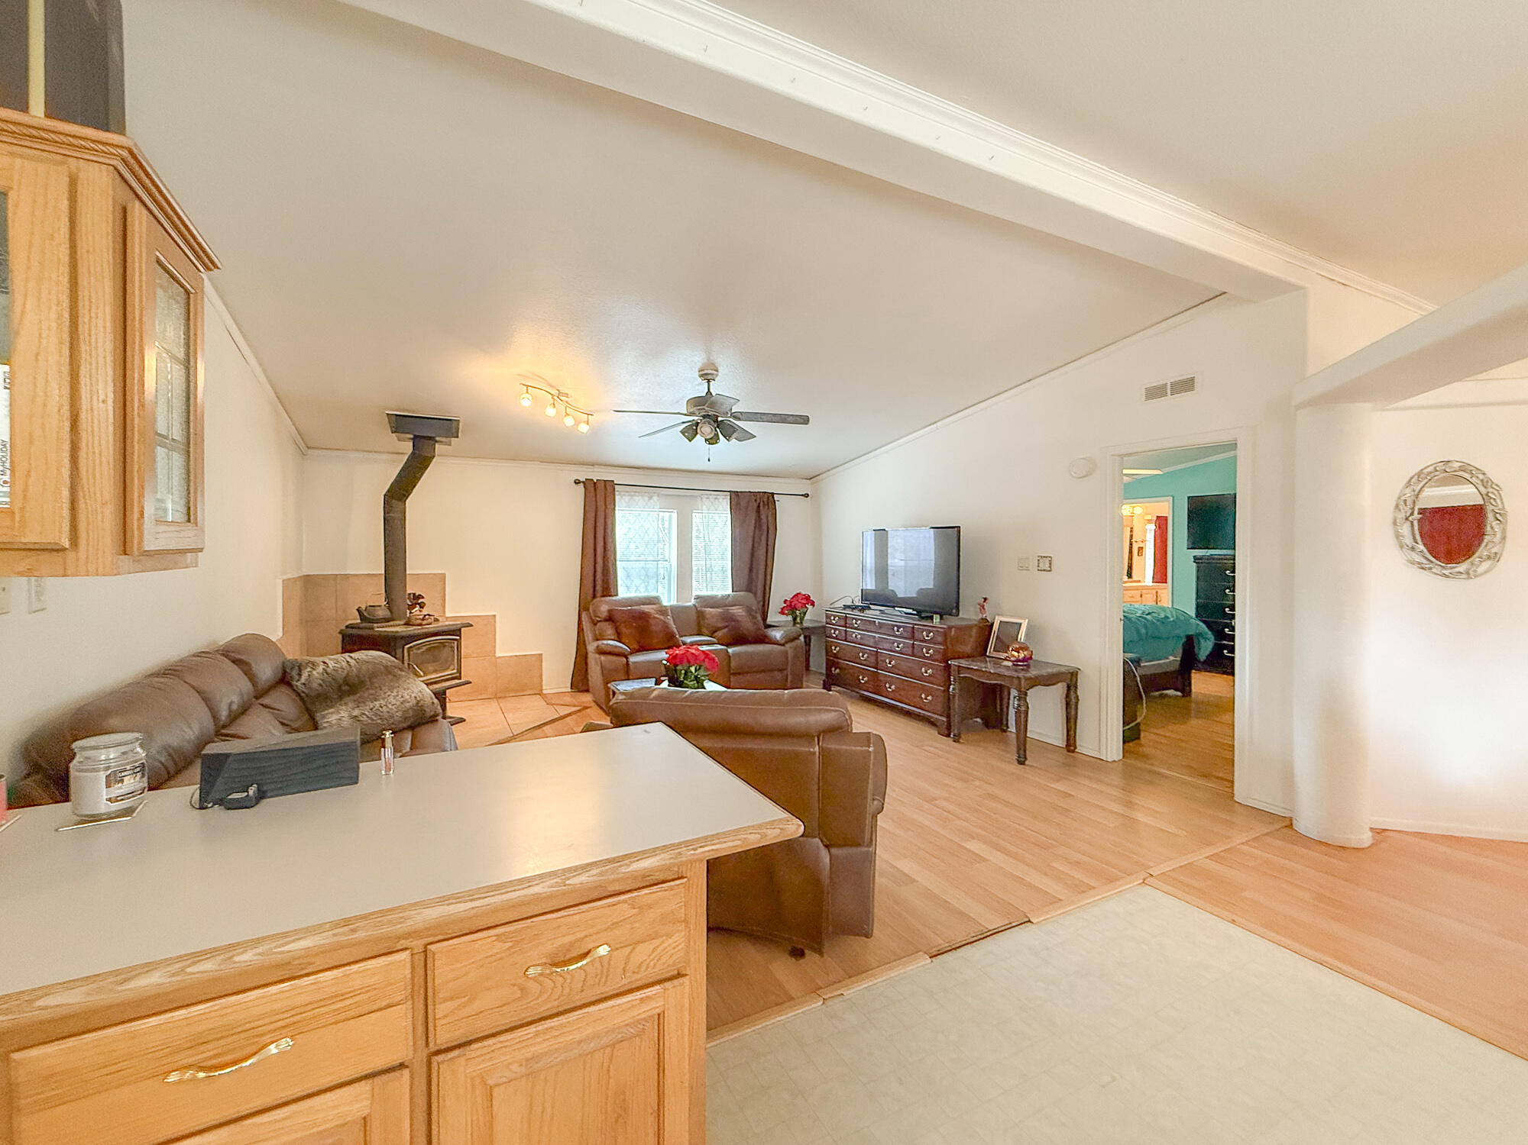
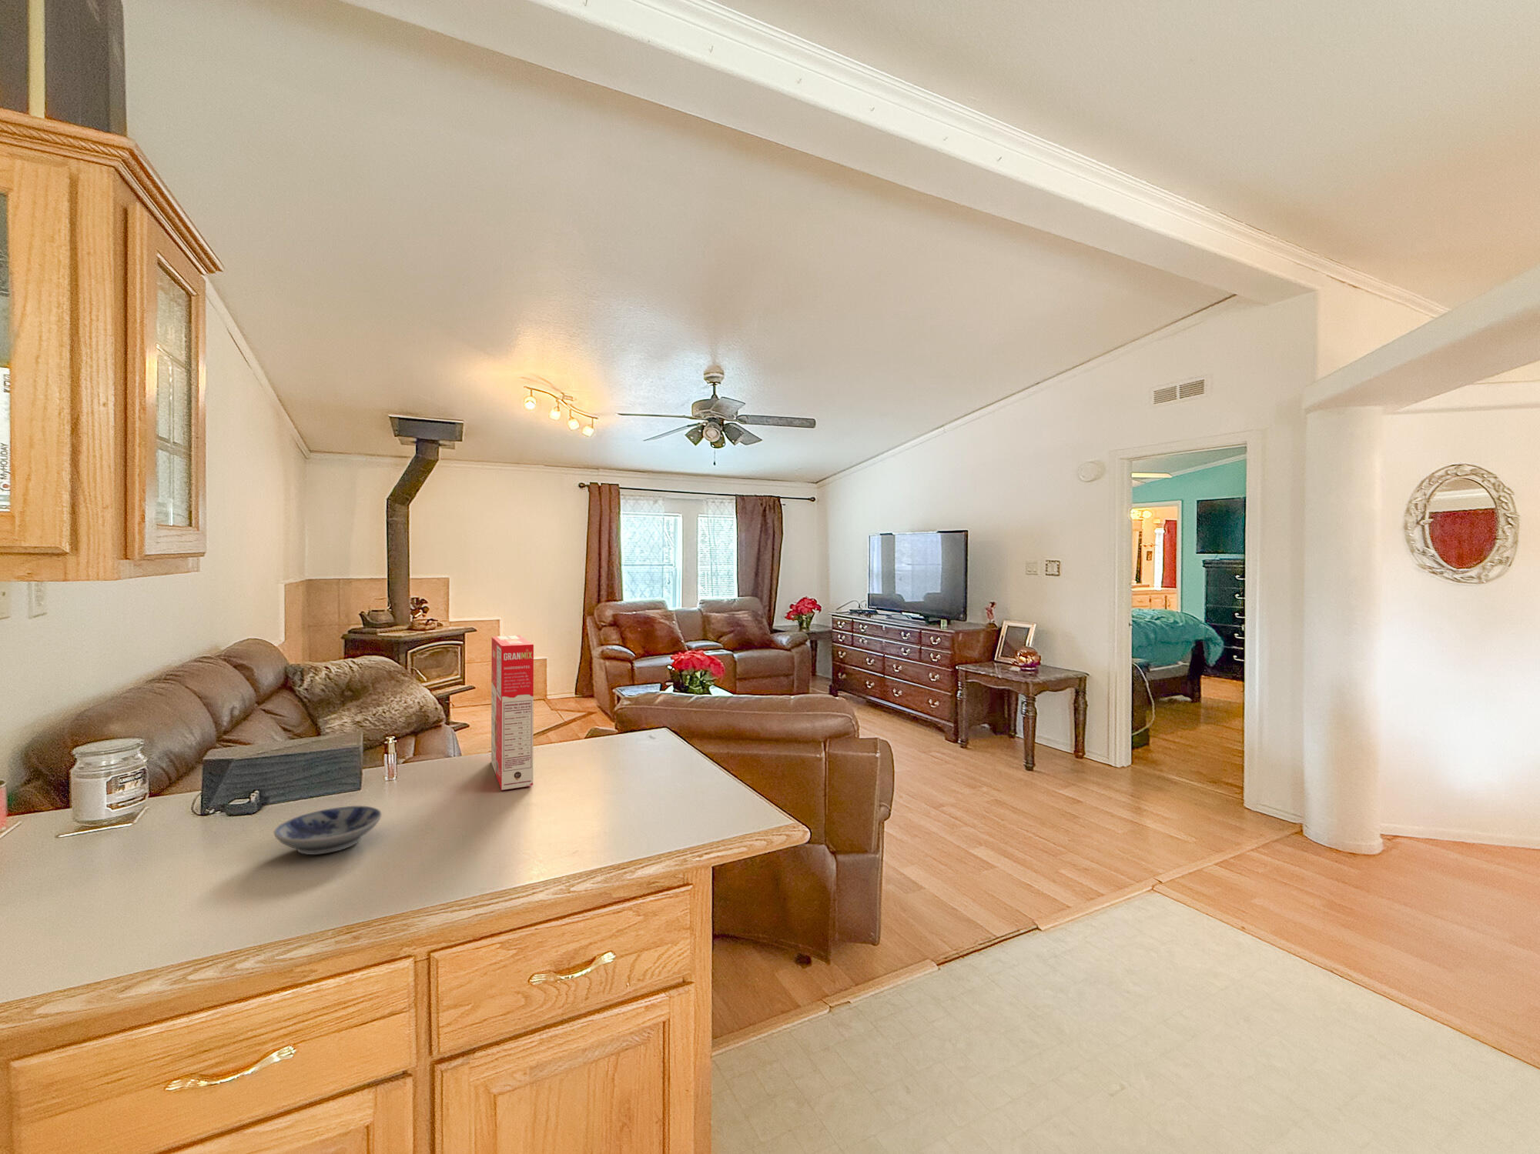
+ cereal box [490,635,535,790]
+ bowl [273,805,383,856]
